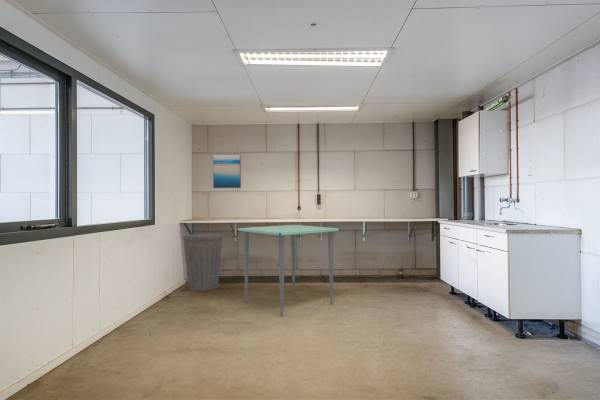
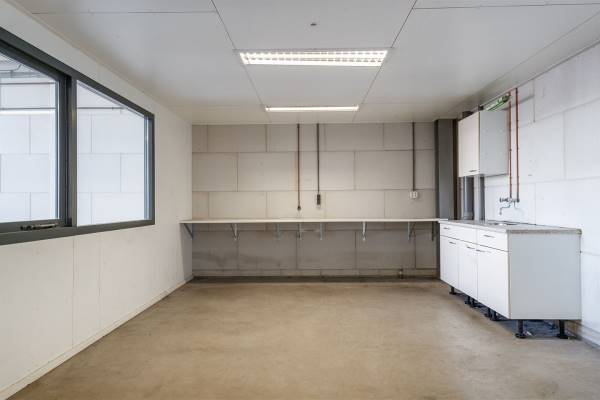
- dining table [236,224,341,318]
- wall art [212,153,242,189]
- trash can [182,233,224,292]
